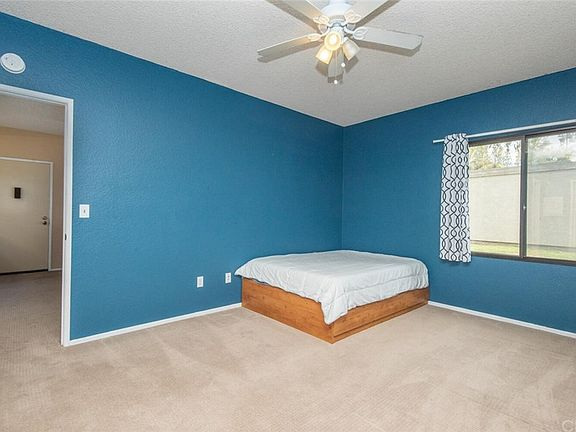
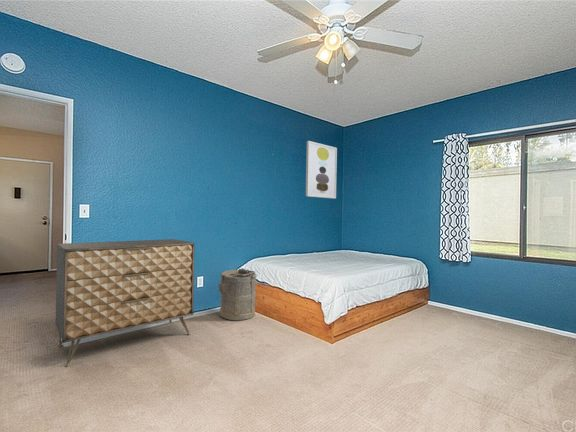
+ laundry hamper [217,267,258,321]
+ wall art [305,140,338,199]
+ dresser [55,238,196,368]
